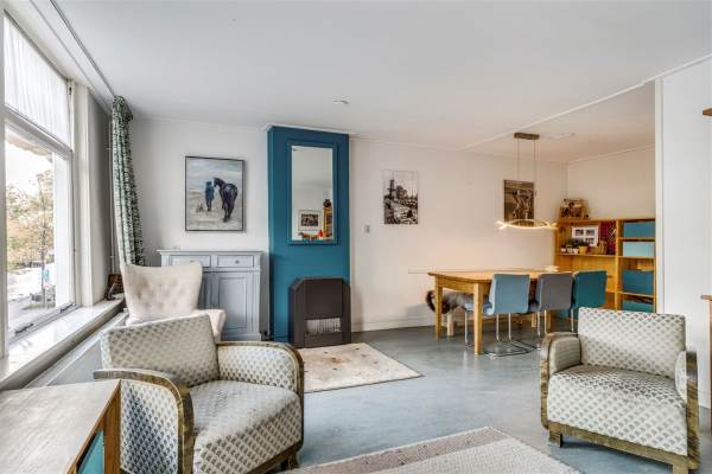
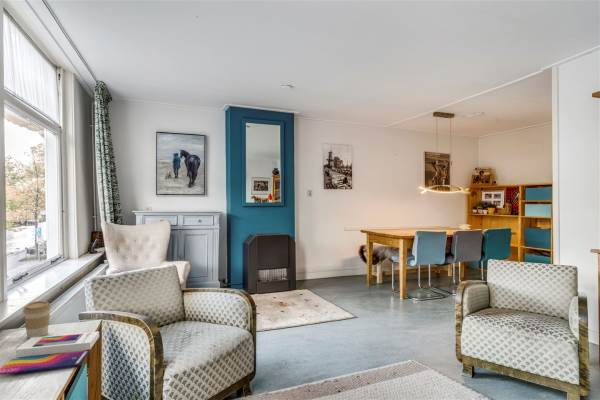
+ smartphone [0,331,100,376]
+ coffee cup [22,300,52,339]
